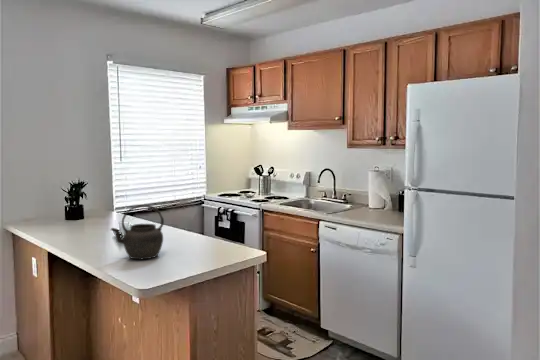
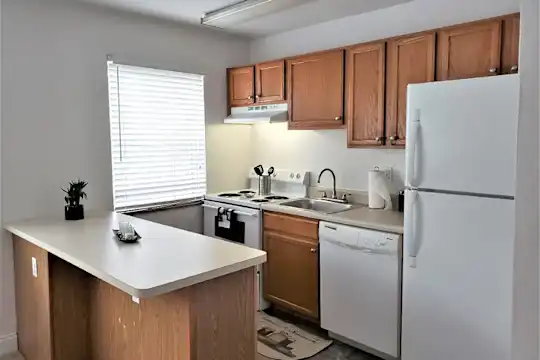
- kettle [109,204,165,260]
